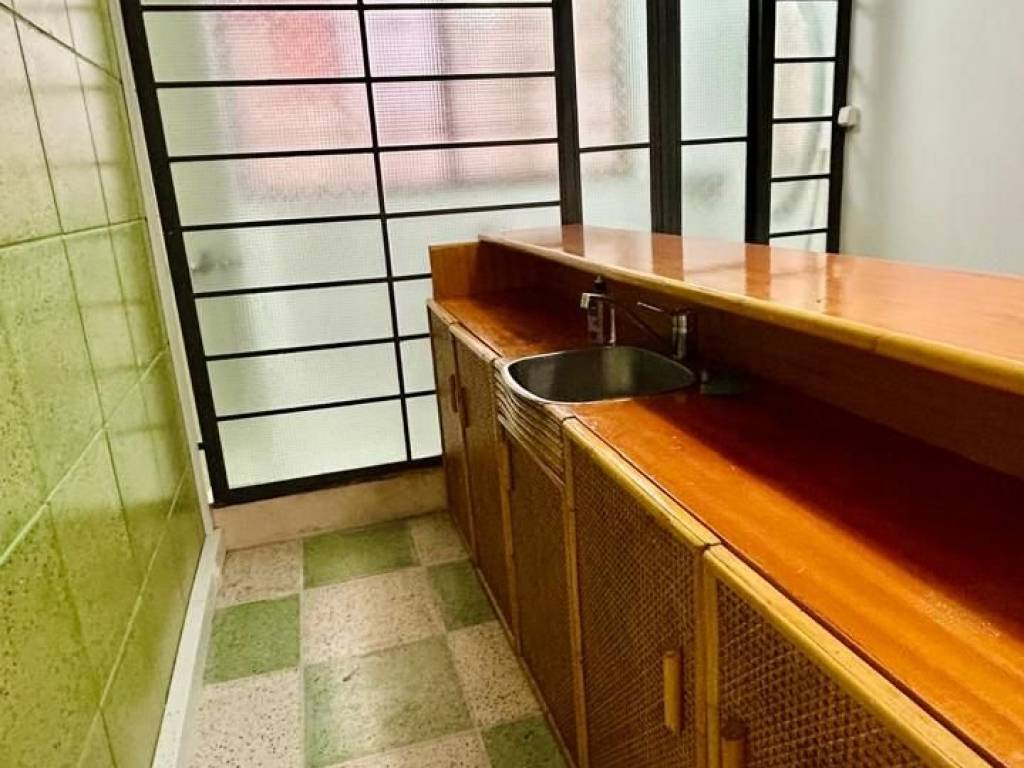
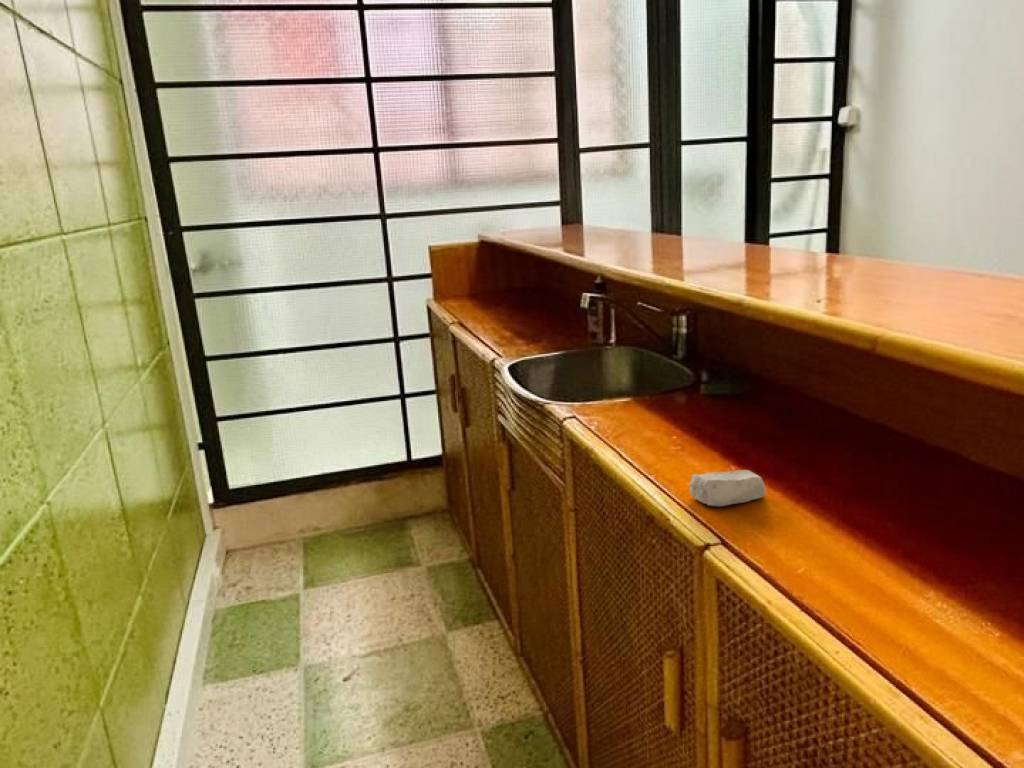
+ soap bar [688,469,767,508]
